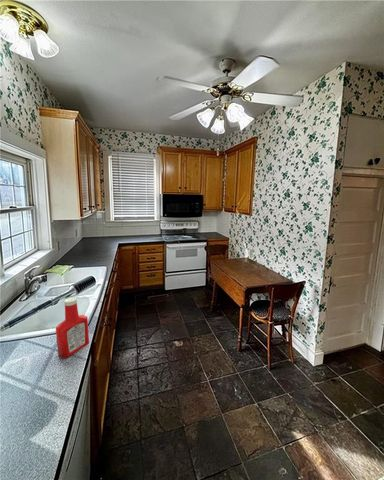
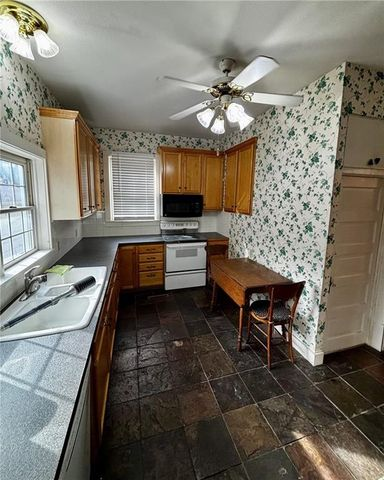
- soap bottle [55,297,90,359]
